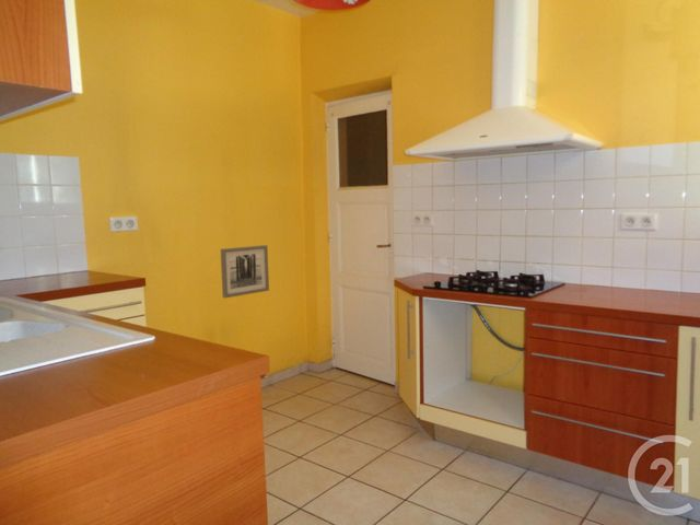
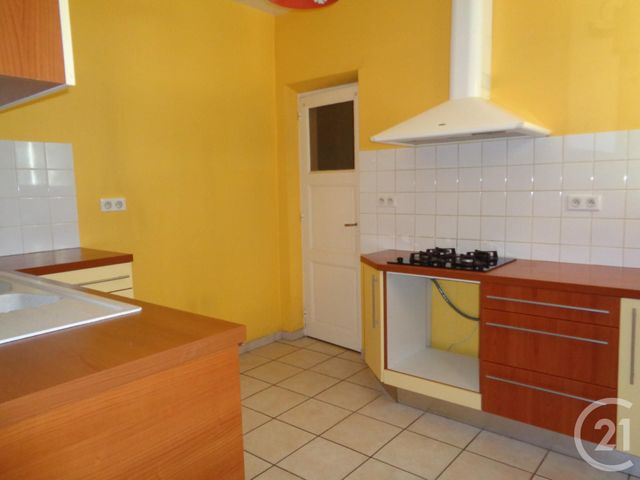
- wall art [220,244,270,299]
